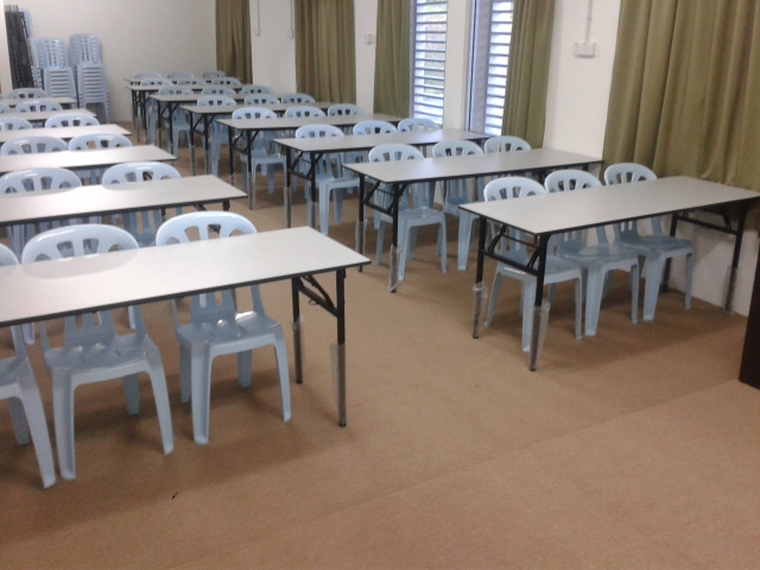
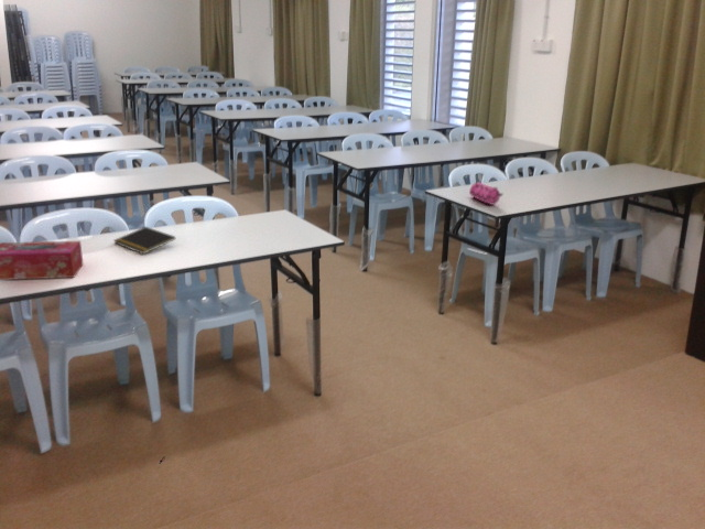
+ tissue box [0,240,85,281]
+ notepad [112,226,176,256]
+ pencil case [468,181,503,206]
